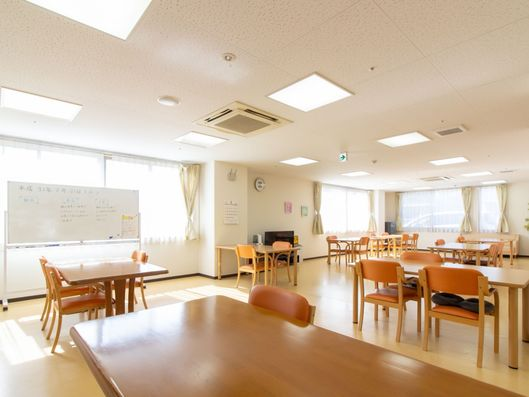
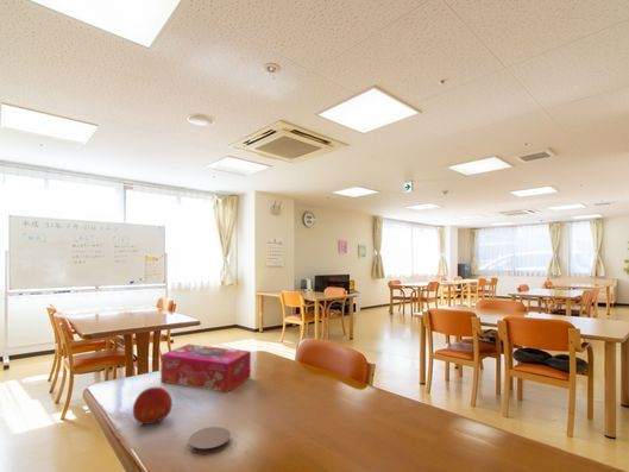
+ tissue box [159,344,252,394]
+ fruit [132,386,174,428]
+ coaster [188,426,232,455]
